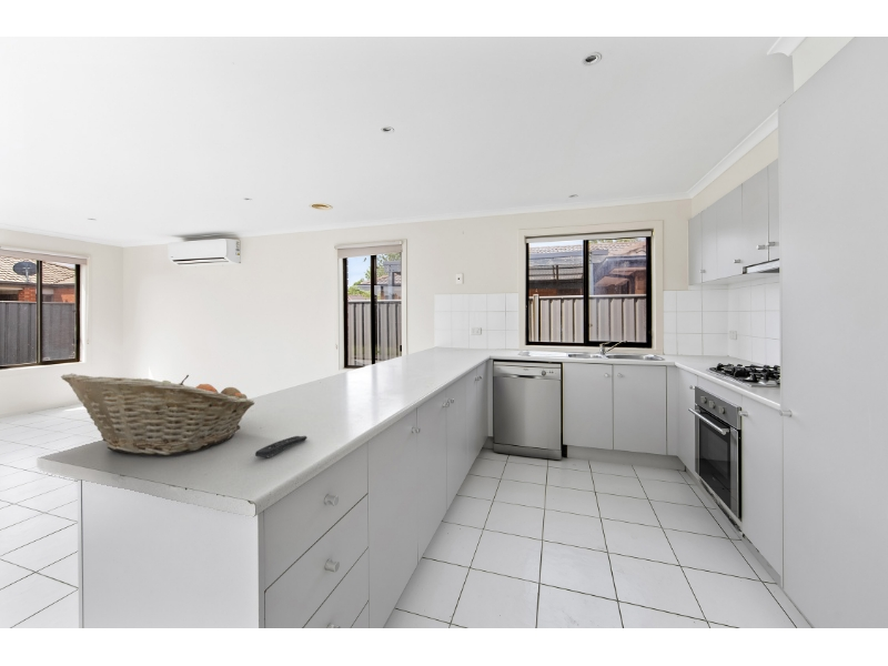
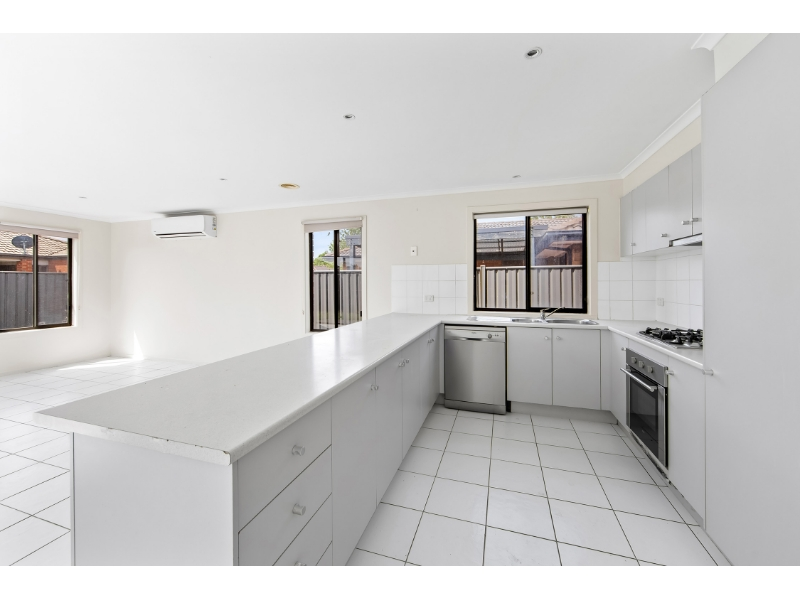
- fruit basket [60,373,255,456]
- remote control [254,435,309,458]
